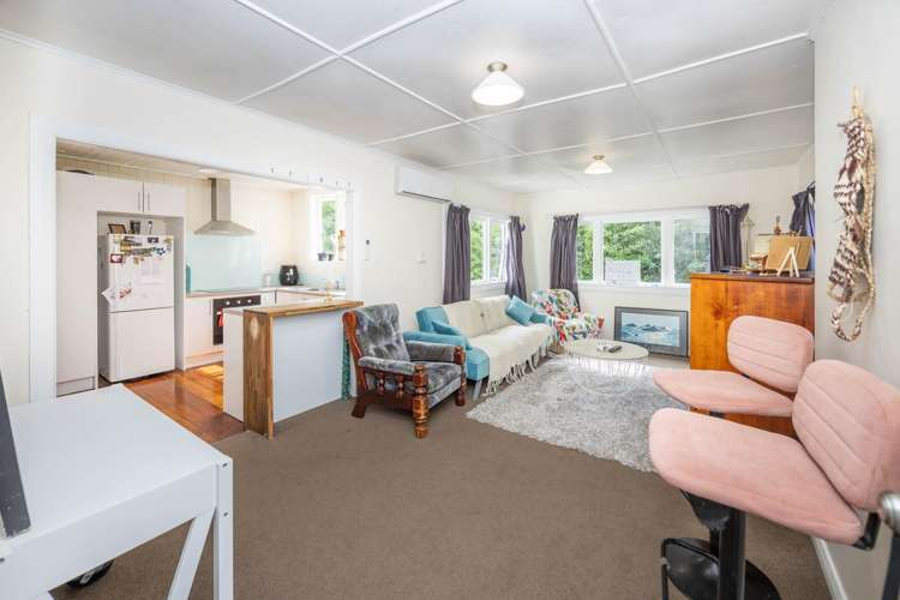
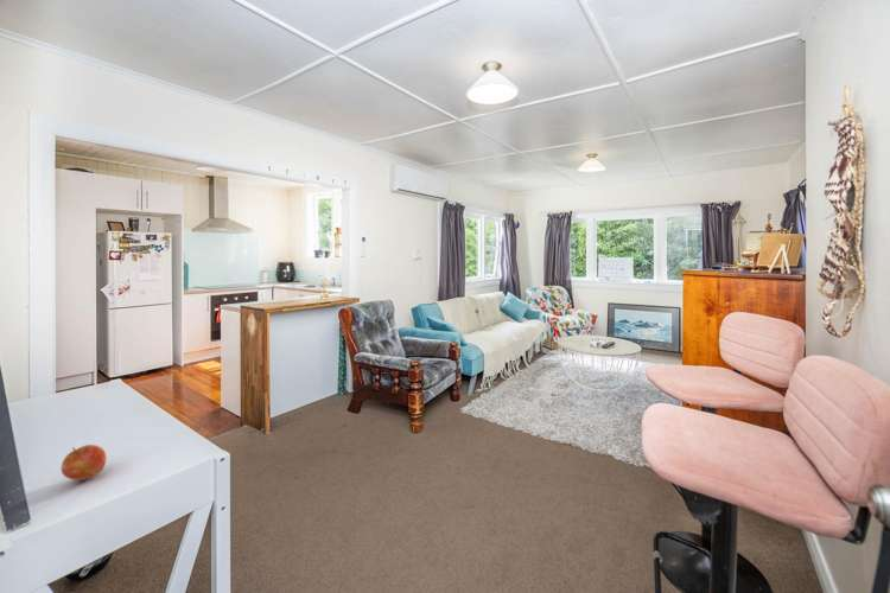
+ apple [59,444,108,482]
